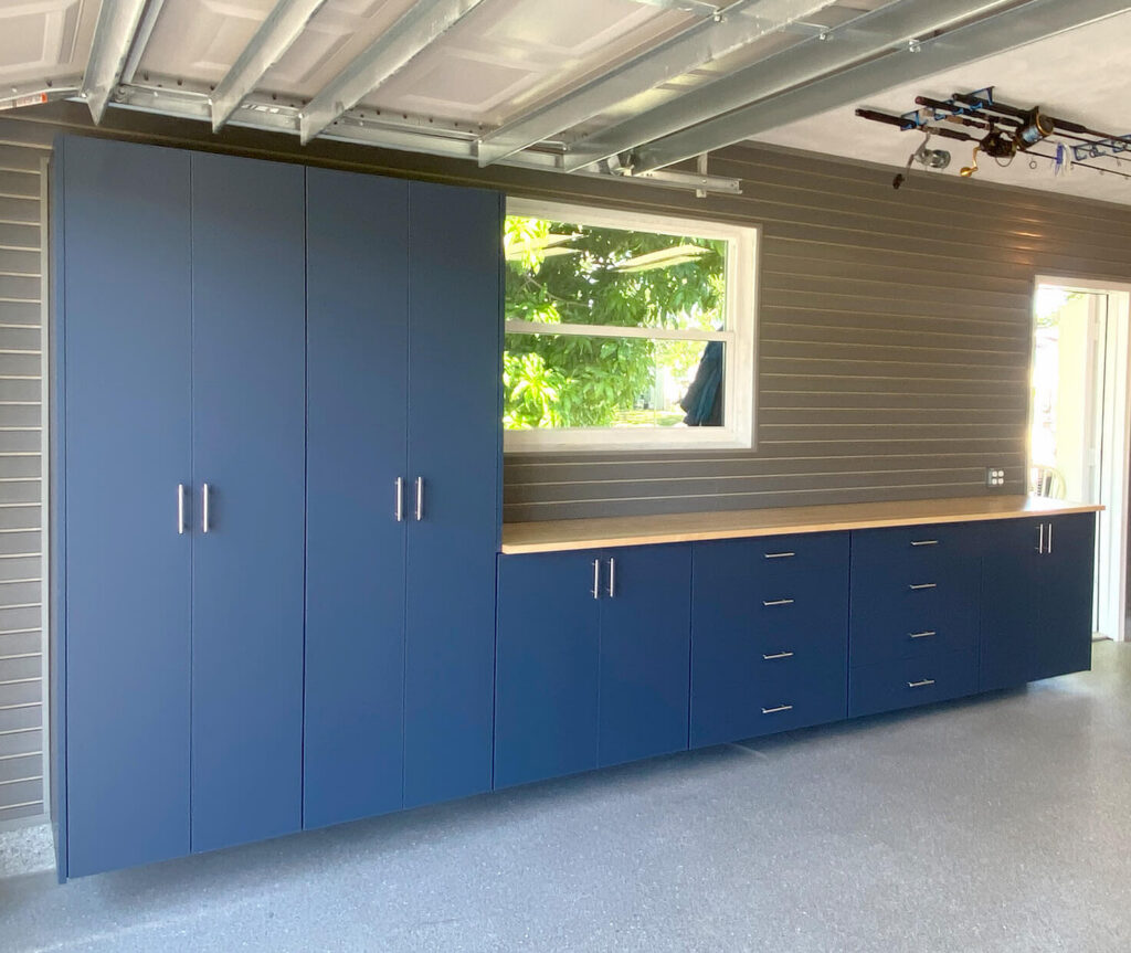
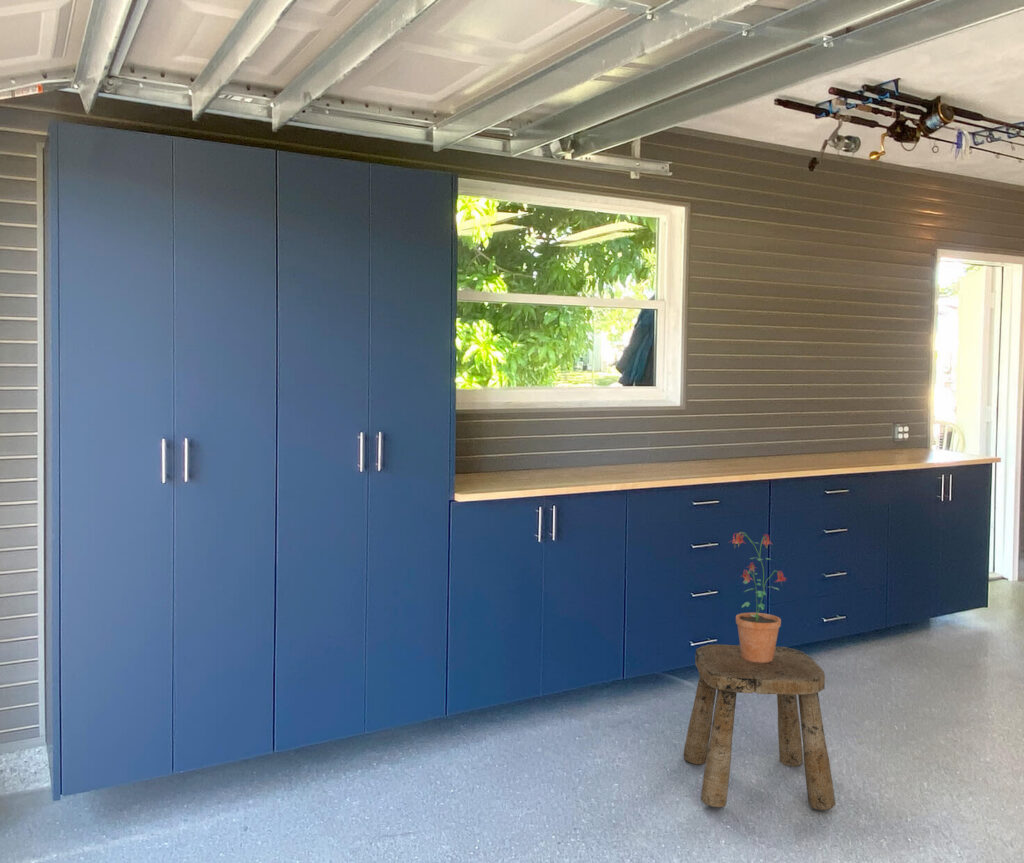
+ potted plant [729,531,787,663]
+ stool [682,643,836,811]
